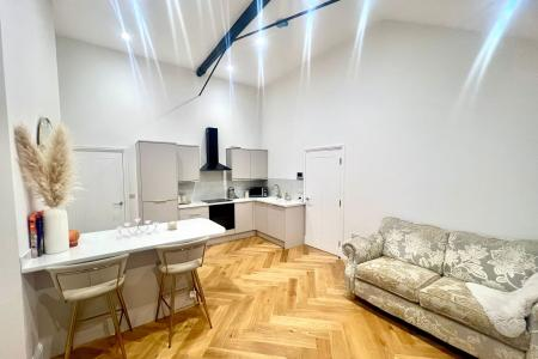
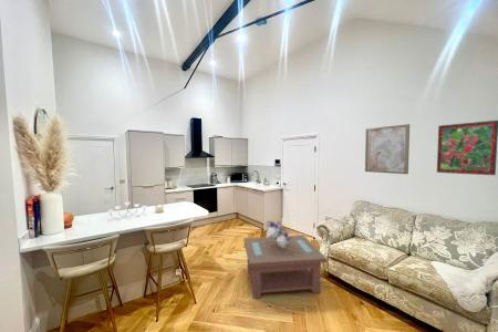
+ coffee table [242,235,328,300]
+ wall art [364,123,411,175]
+ bouquet [264,220,292,248]
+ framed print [436,120,498,176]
